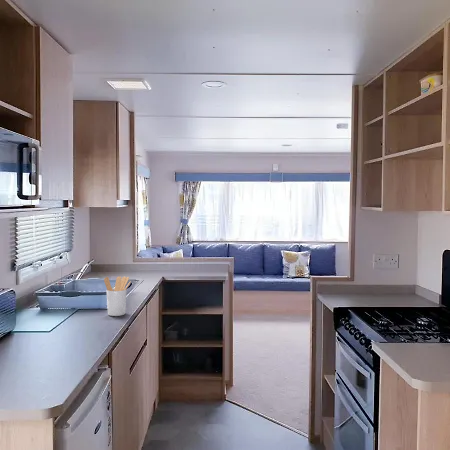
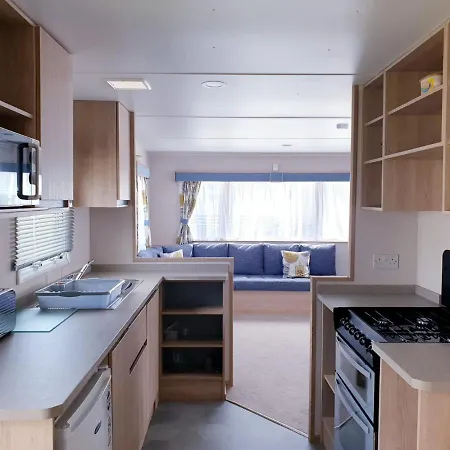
- utensil holder [103,275,132,317]
